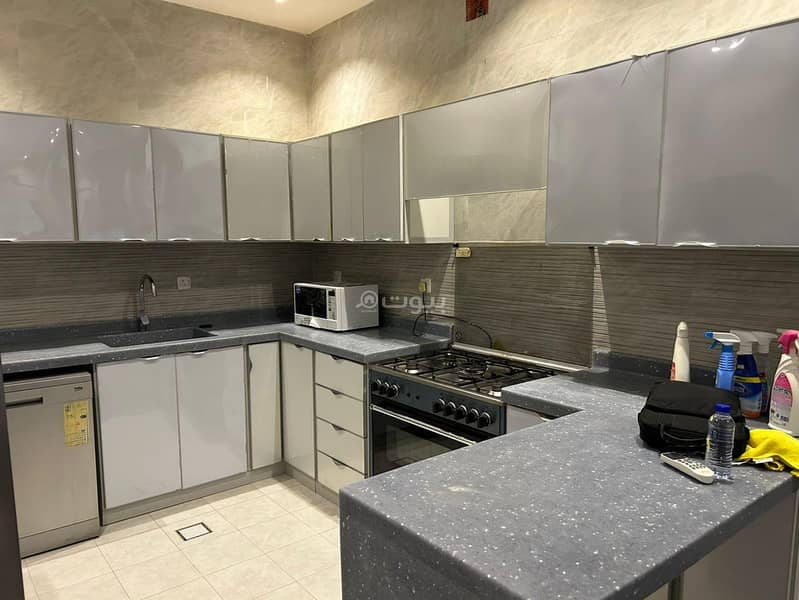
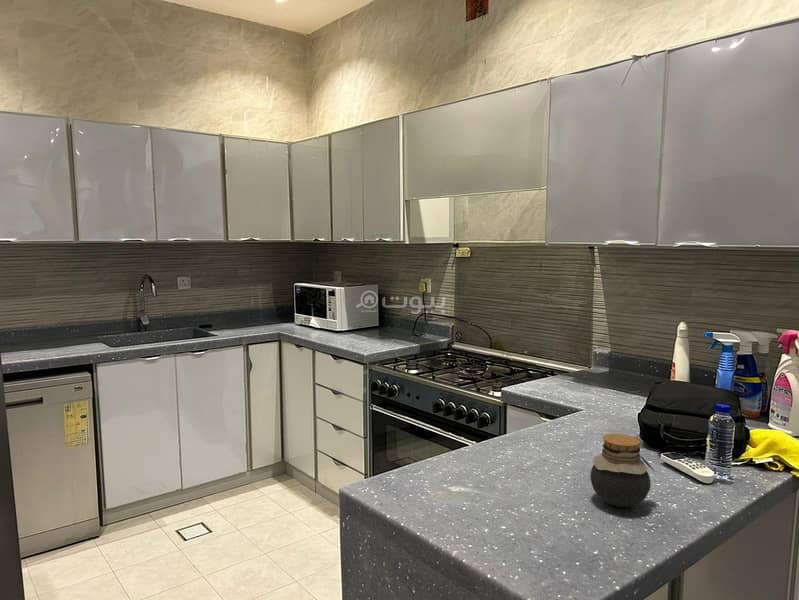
+ jar [589,433,655,508]
